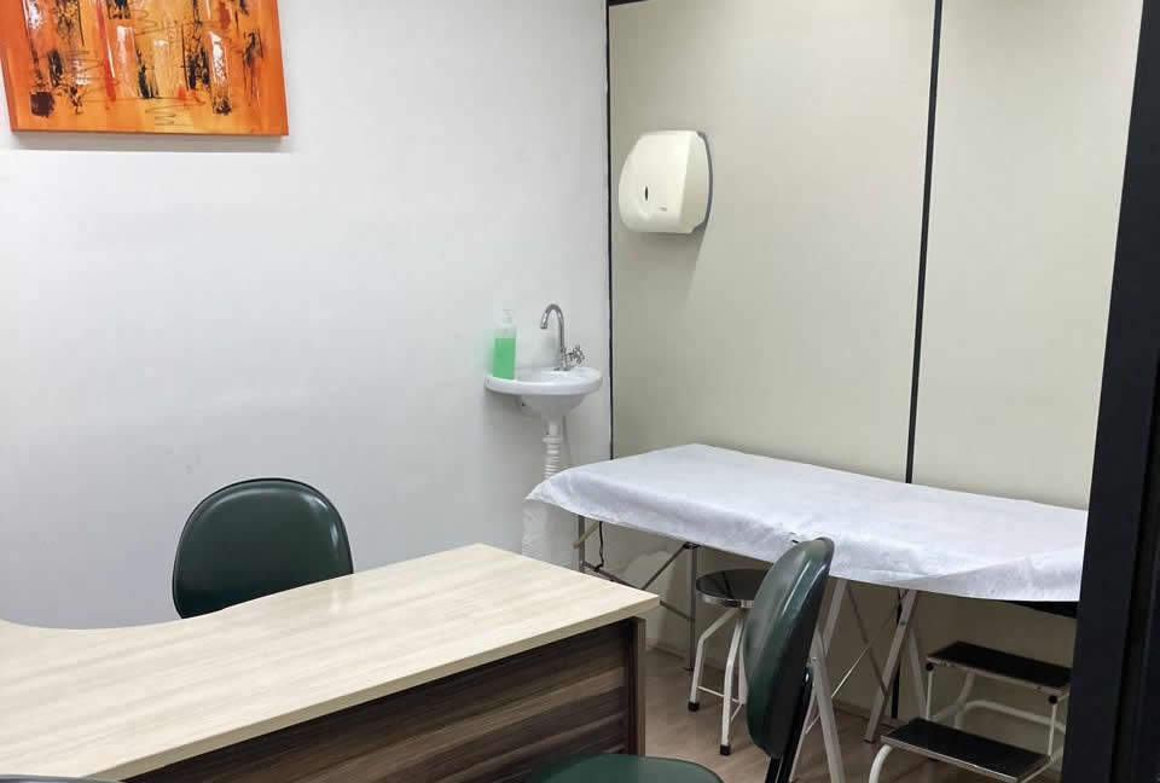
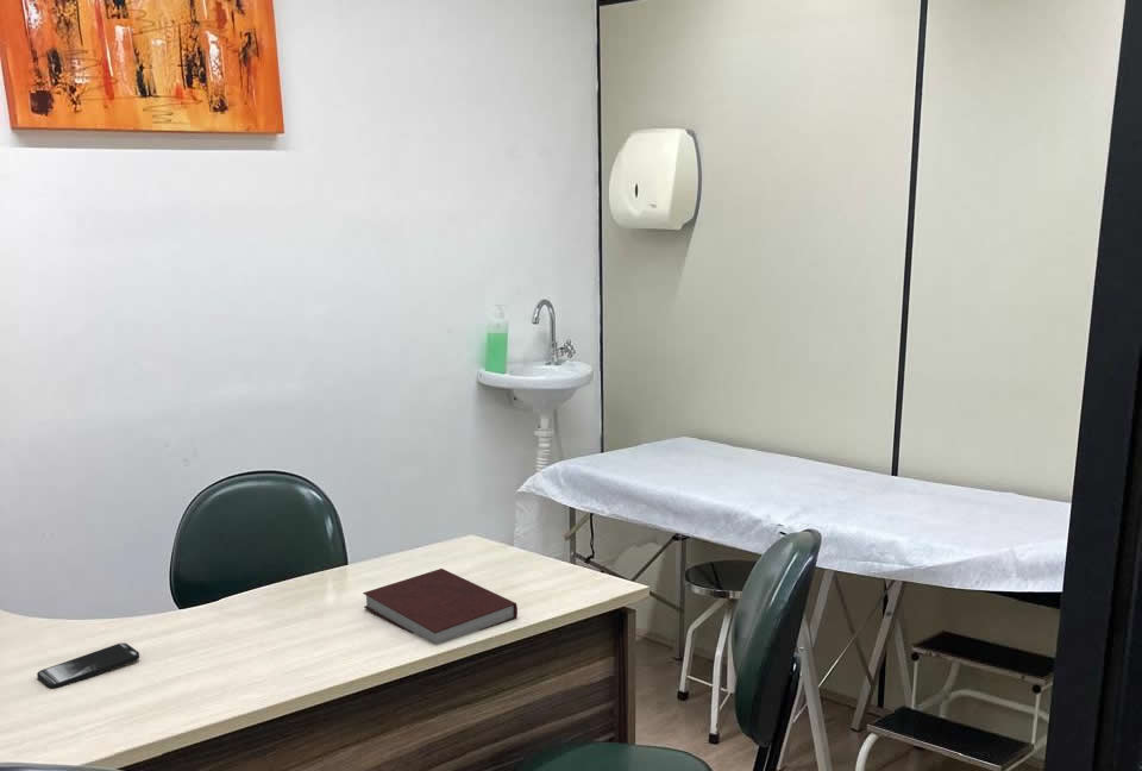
+ smartphone [36,641,140,690]
+ notebook [362,568,519,645]
